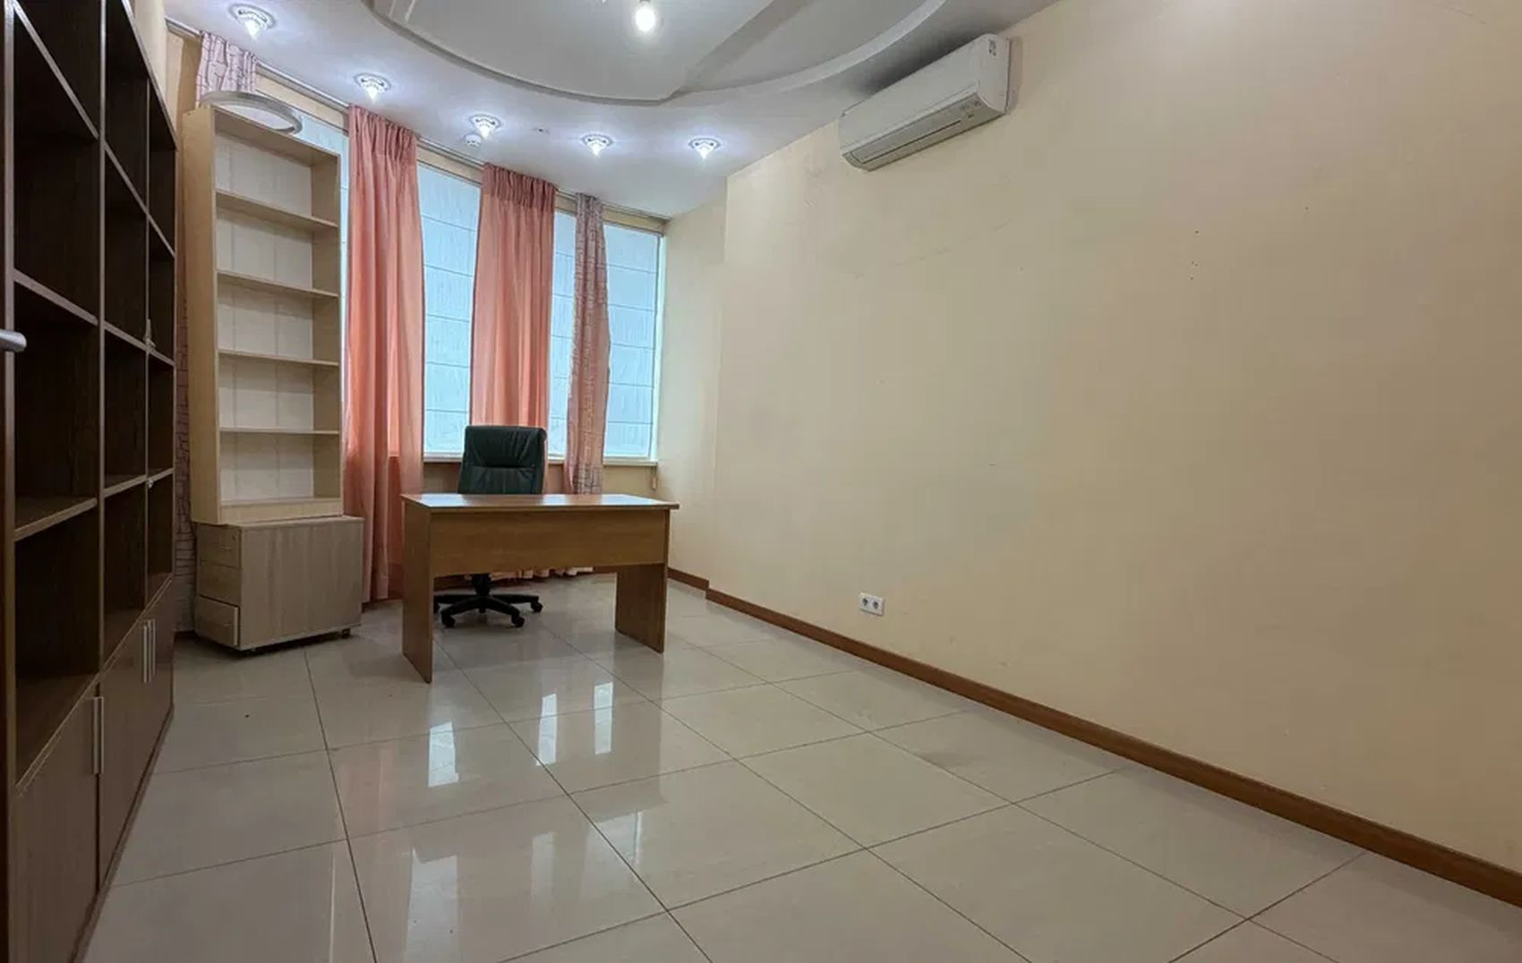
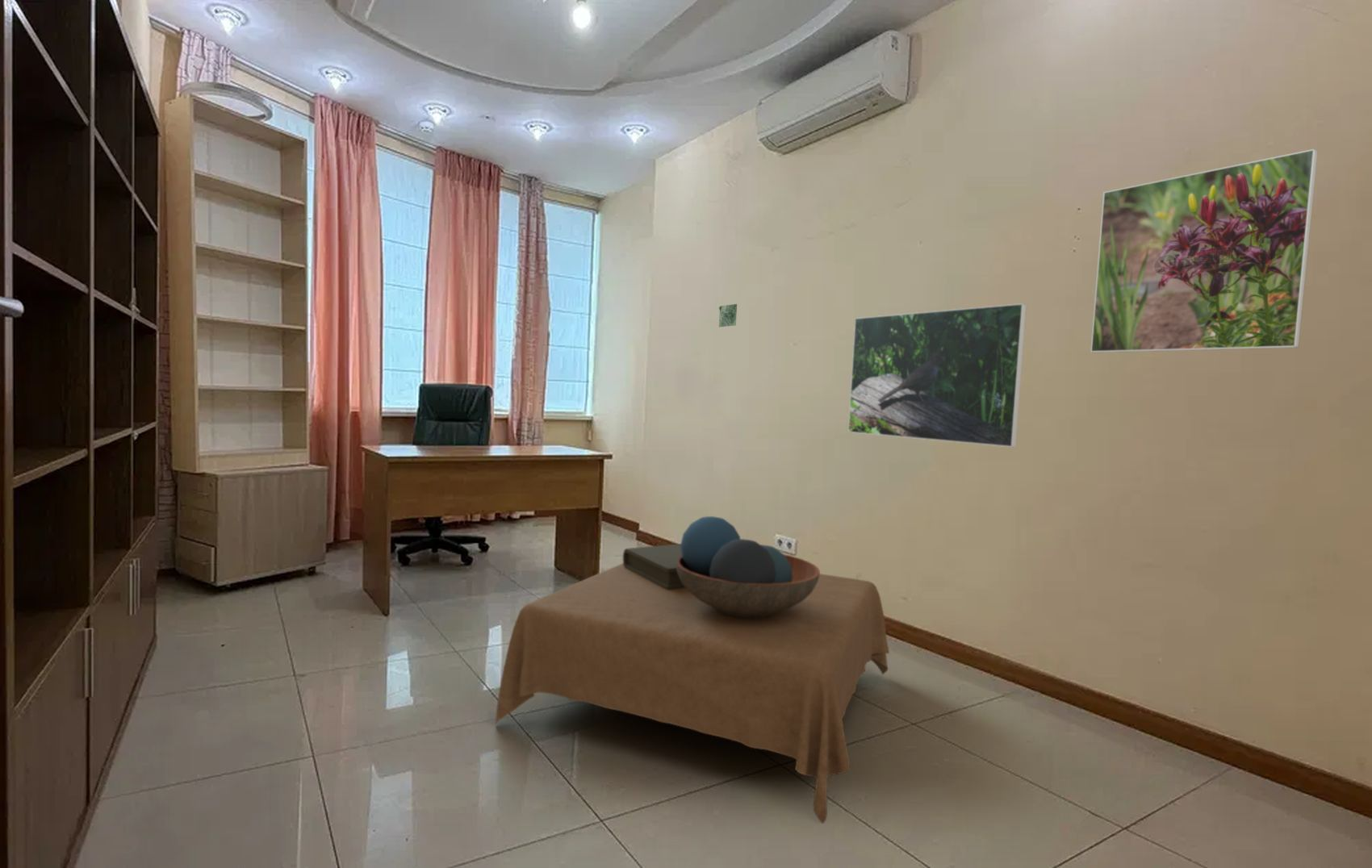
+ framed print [1090,148,1319,353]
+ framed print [847,303,1027,448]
+ map [718,303,738,328]
+ coffee table [495,515,890,824]
